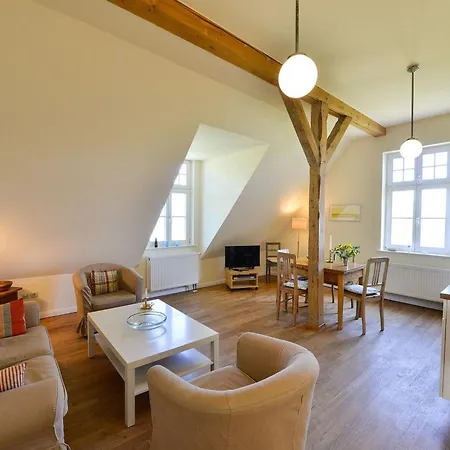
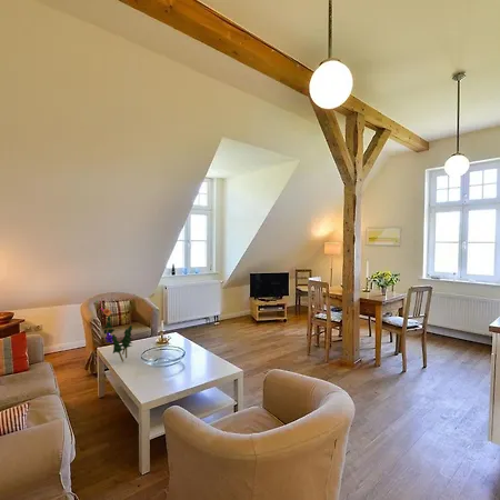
+ plant [94,300,133,363]
